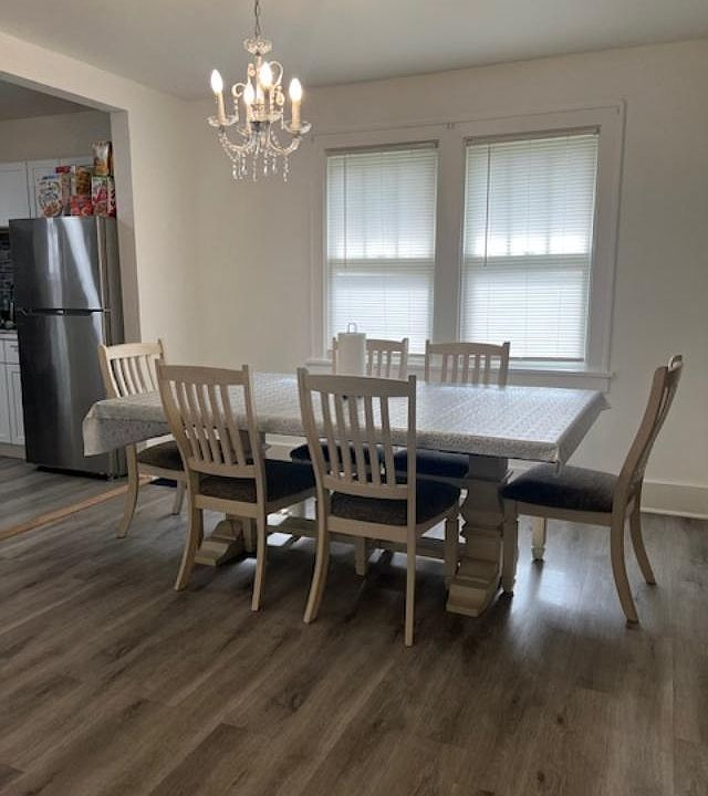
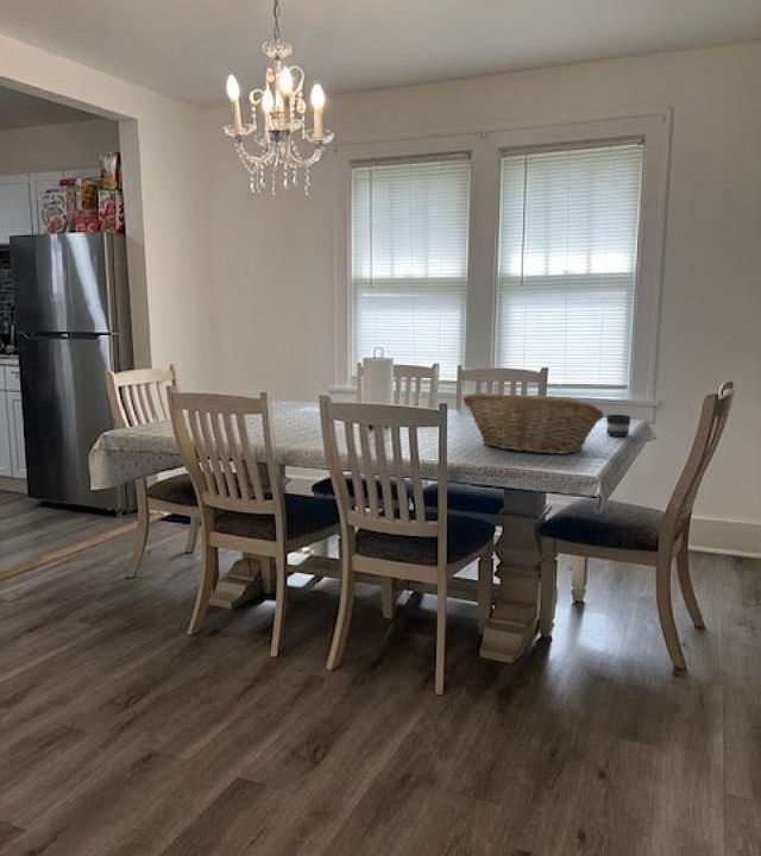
+ fruit basket [463,391,605,455]
+ mug [605,414,631,438]
